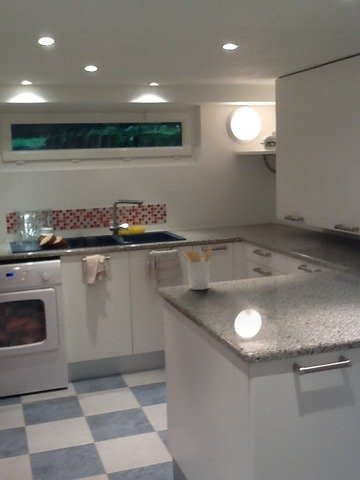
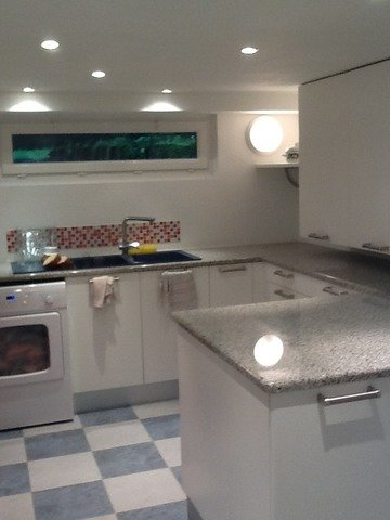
- utensil holder [181,246,213,291]
